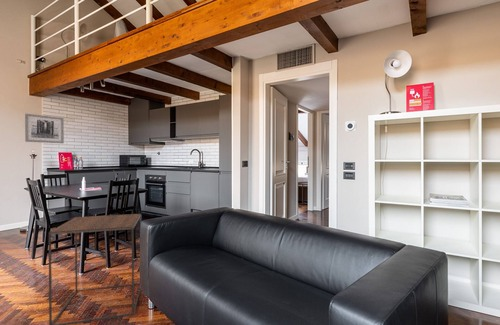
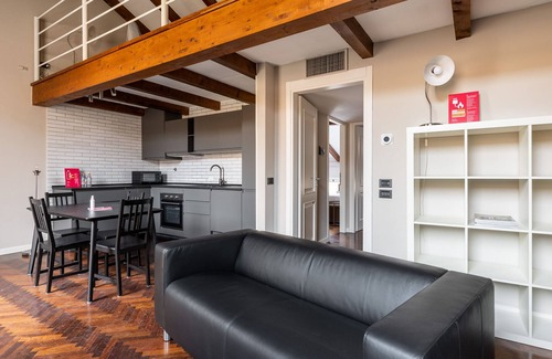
- side table [48,213,142,325]
- wall art [24,113,65,144]
